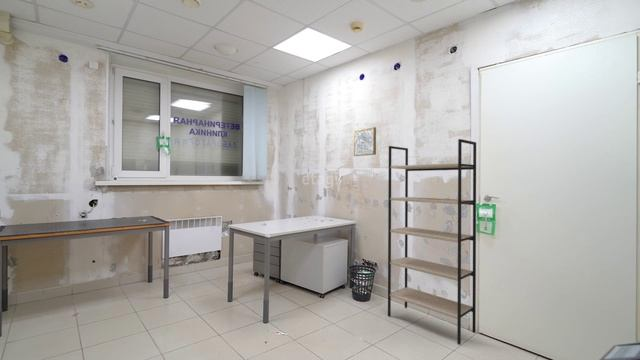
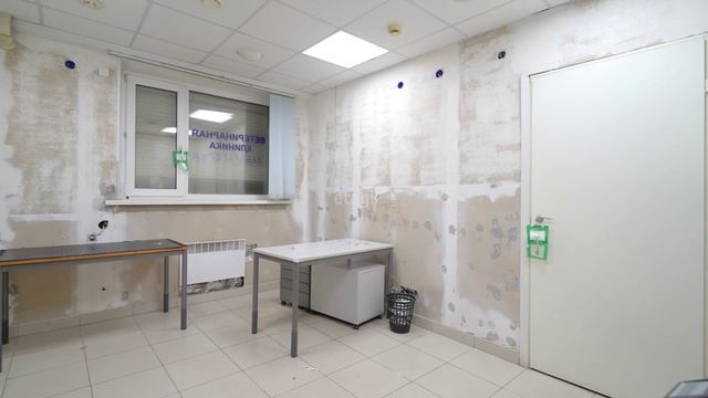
- shelving unit [387,138,477,346]
- wall art [353,126,377,157]
